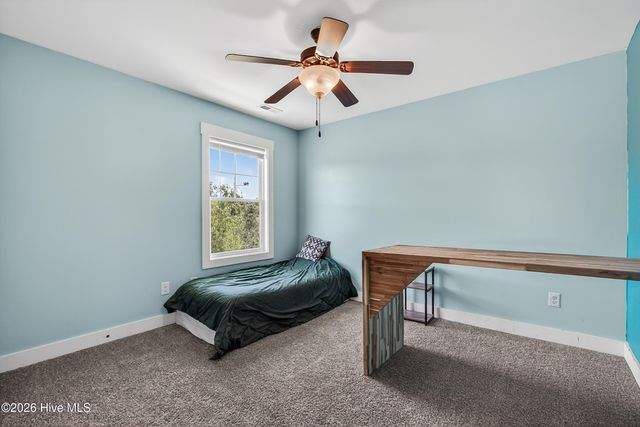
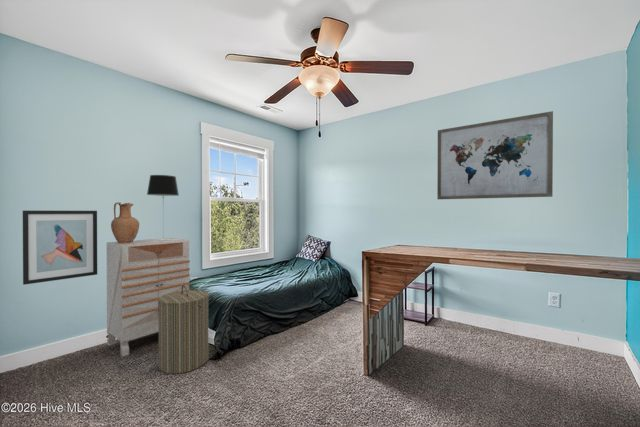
+ wall art [436,110,554,200]
+ dresser [106,237,191,358]
+ table lamp [146,174,180,241]
+ vase [110,201,140,243]
+ laundry hamper [158,285,210,375]
+ wall art [22,210,98,286]
